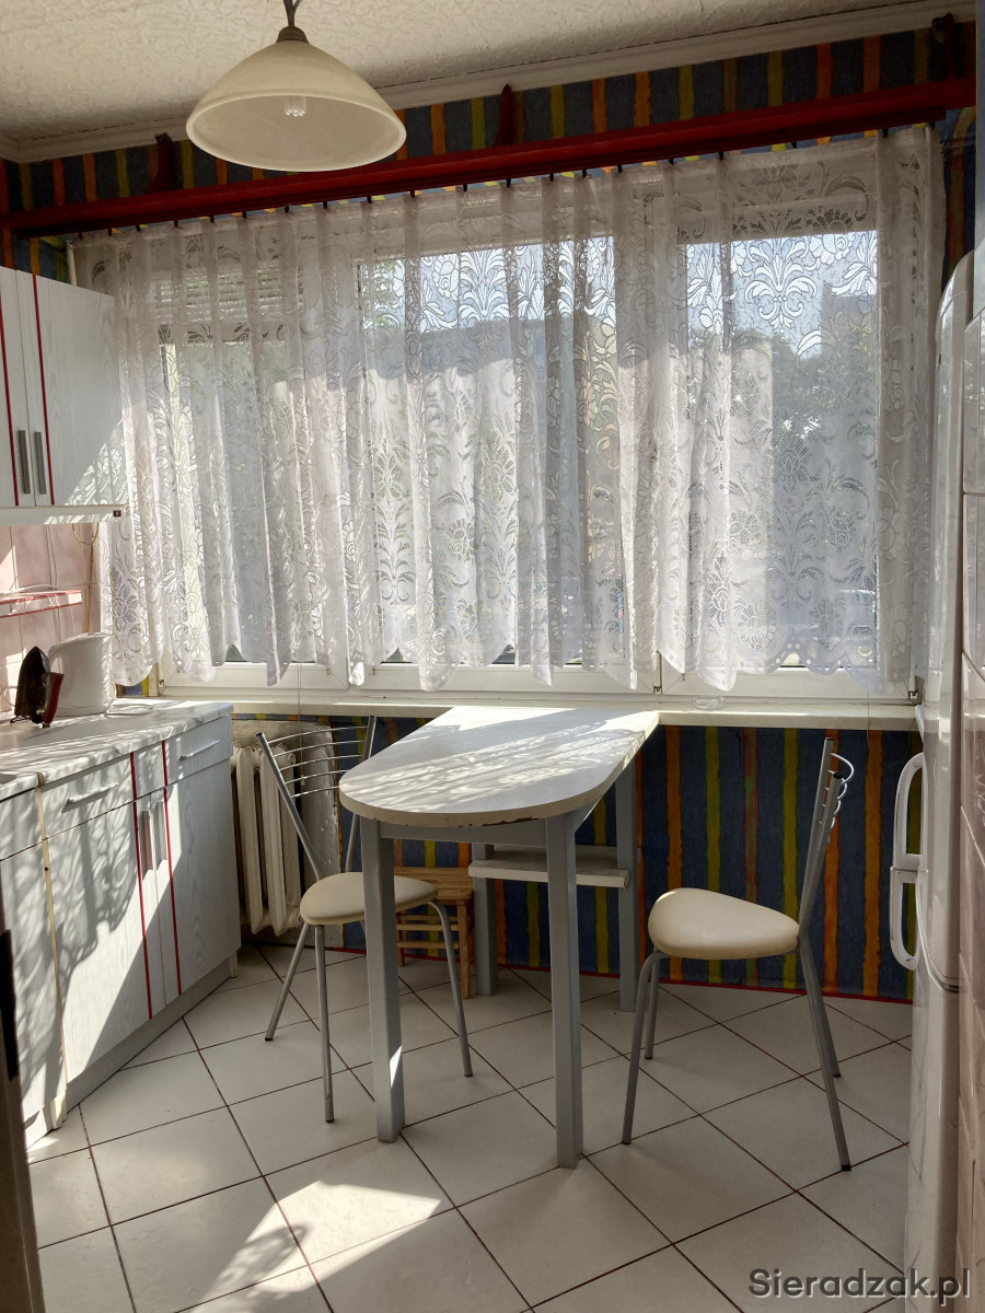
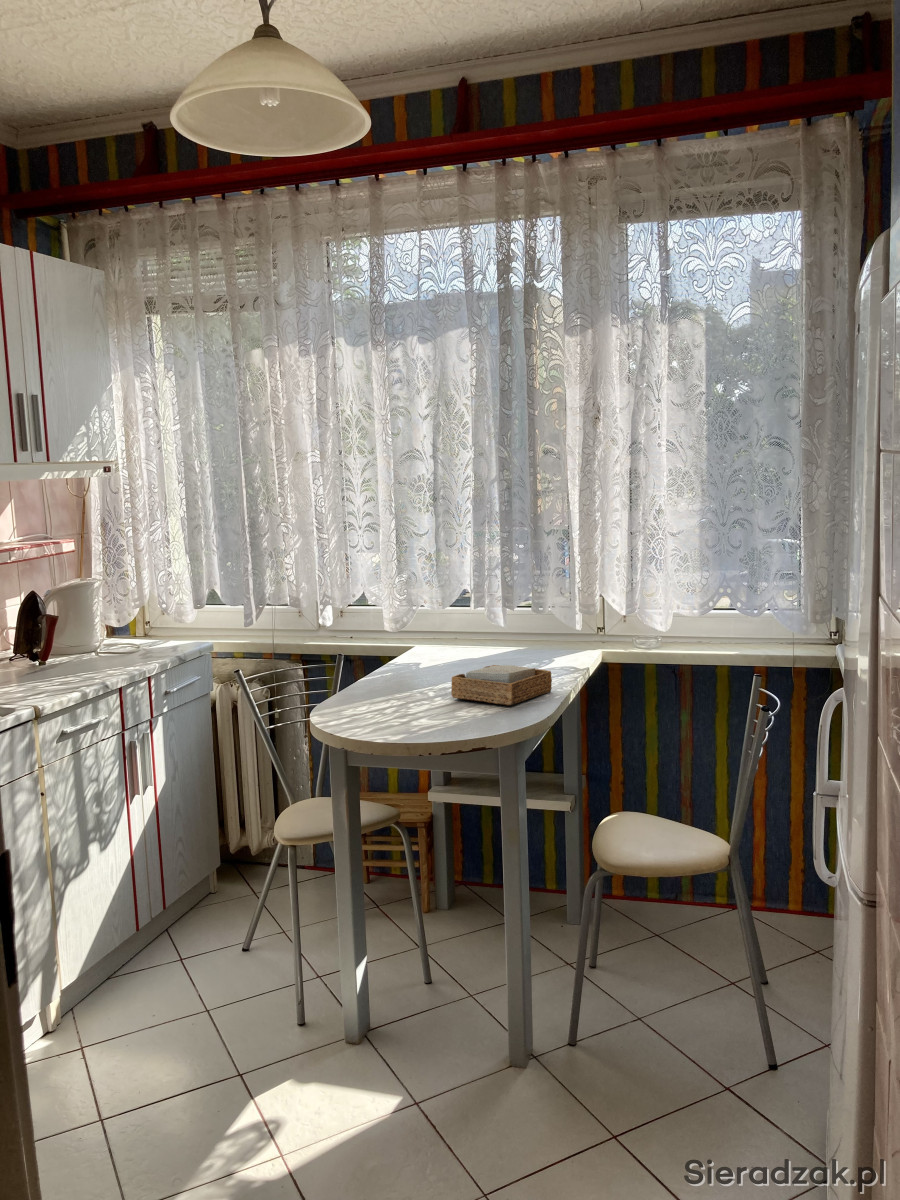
+ napkin holder [450,664,553,706]
